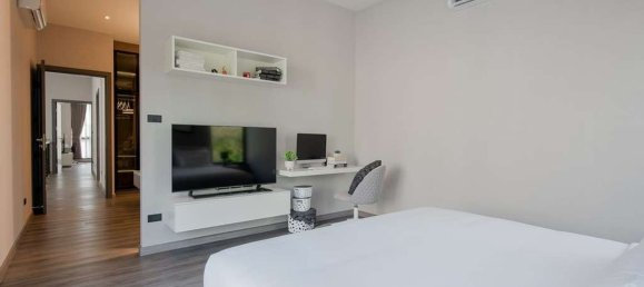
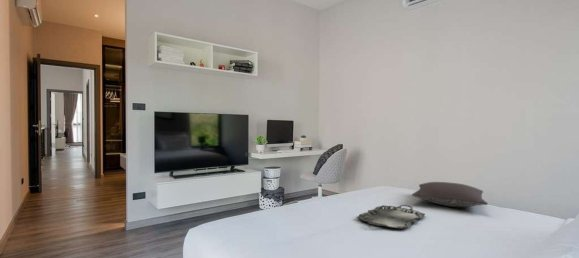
+ serving tray [356,204,426,230]
+ pillow [411,181,489,208]
